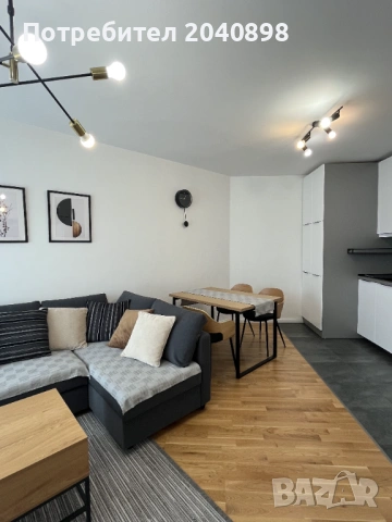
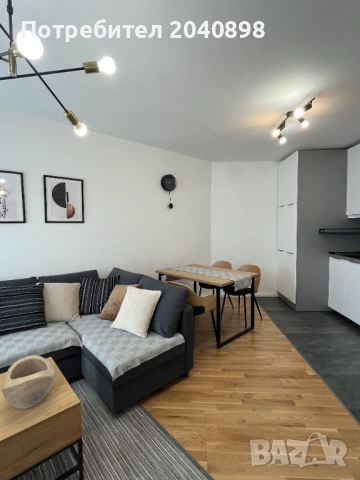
+ decorative bowl [1,354,56,410]
